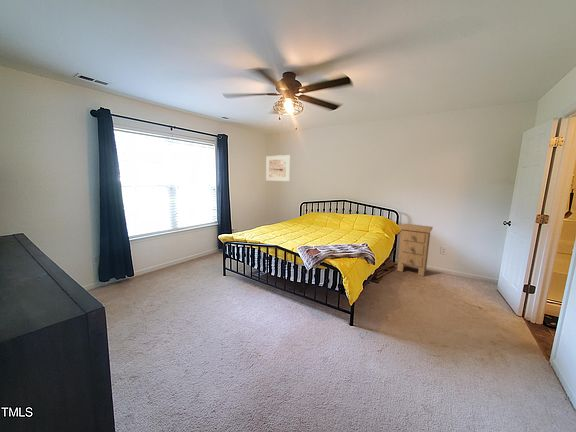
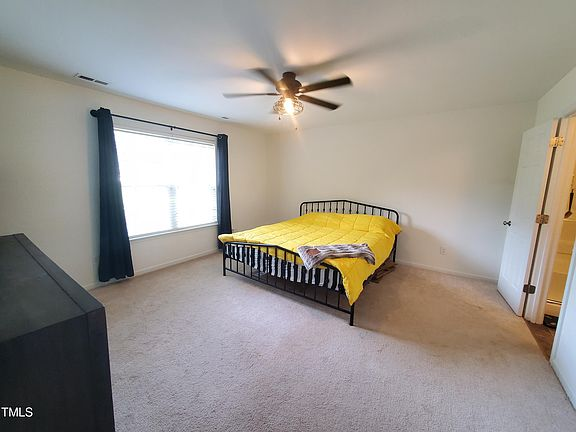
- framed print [265,154,291,182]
- nightstand [396,223,434,277]
